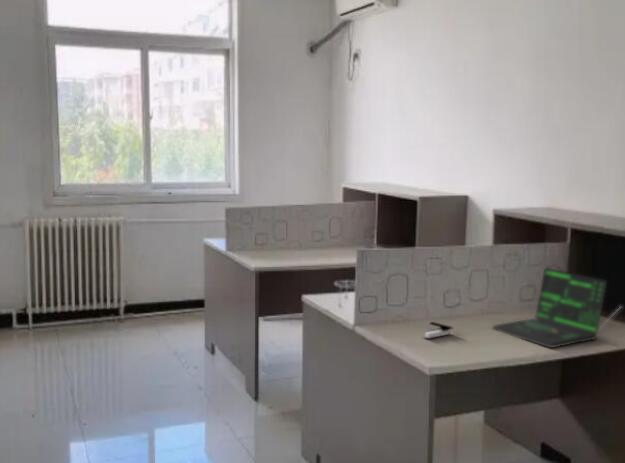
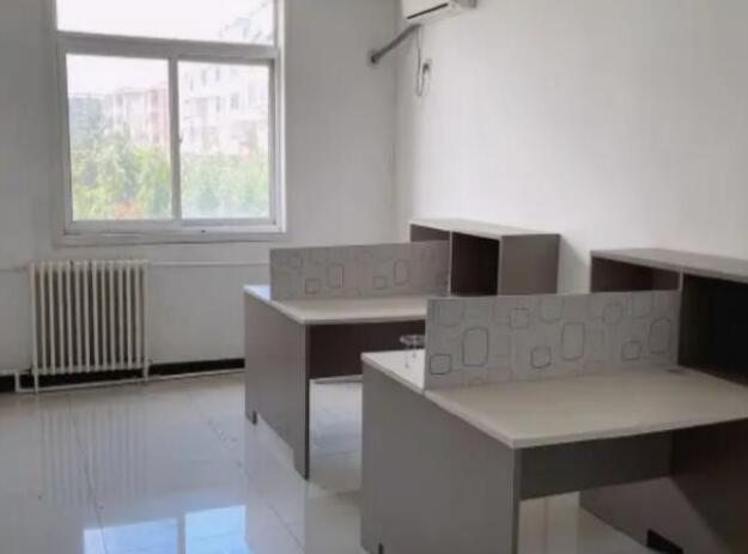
- laptop [491,267,623,349]
- architectural model [421,321,455,339]
